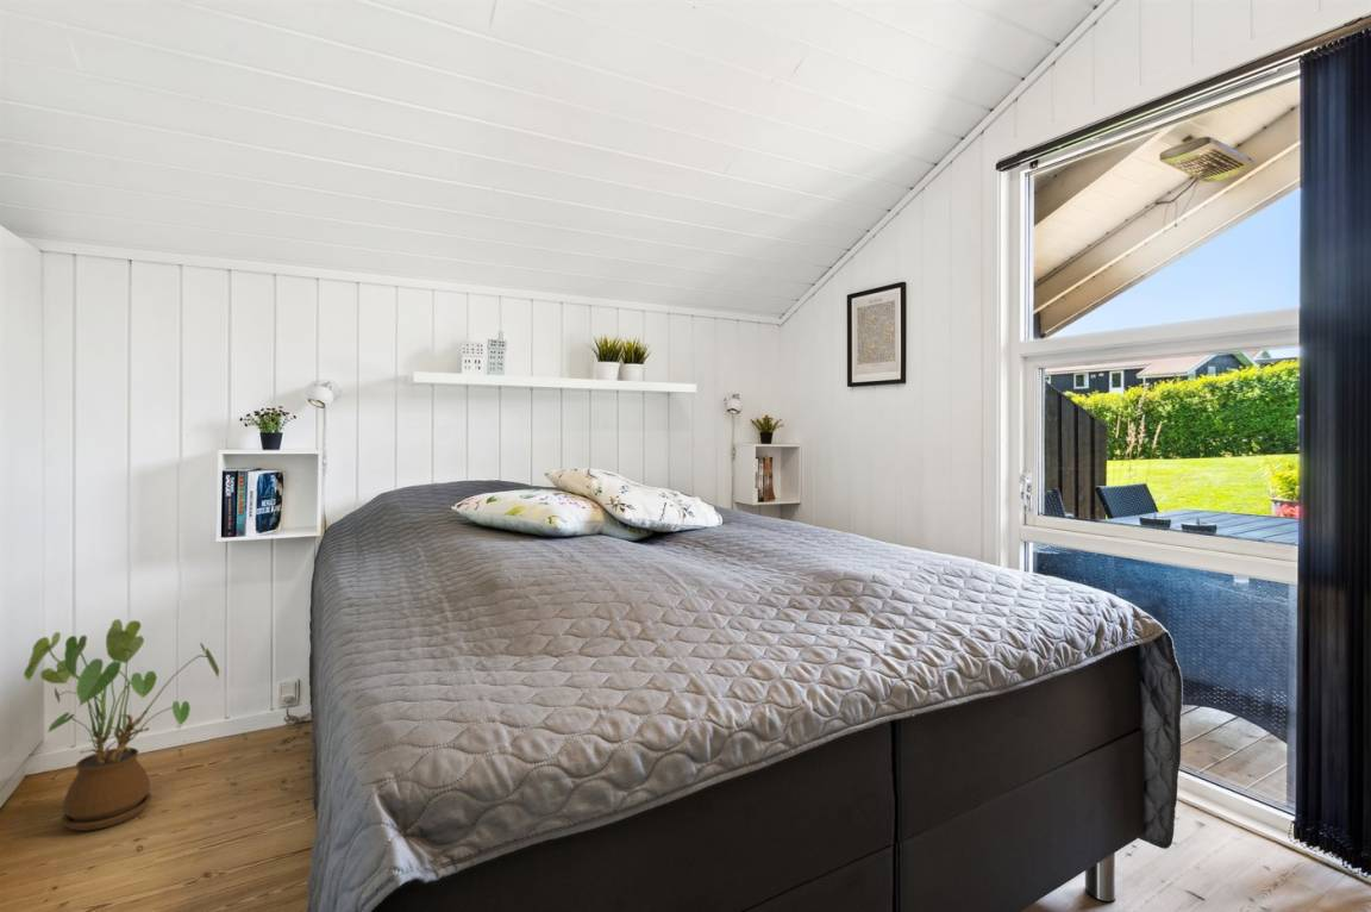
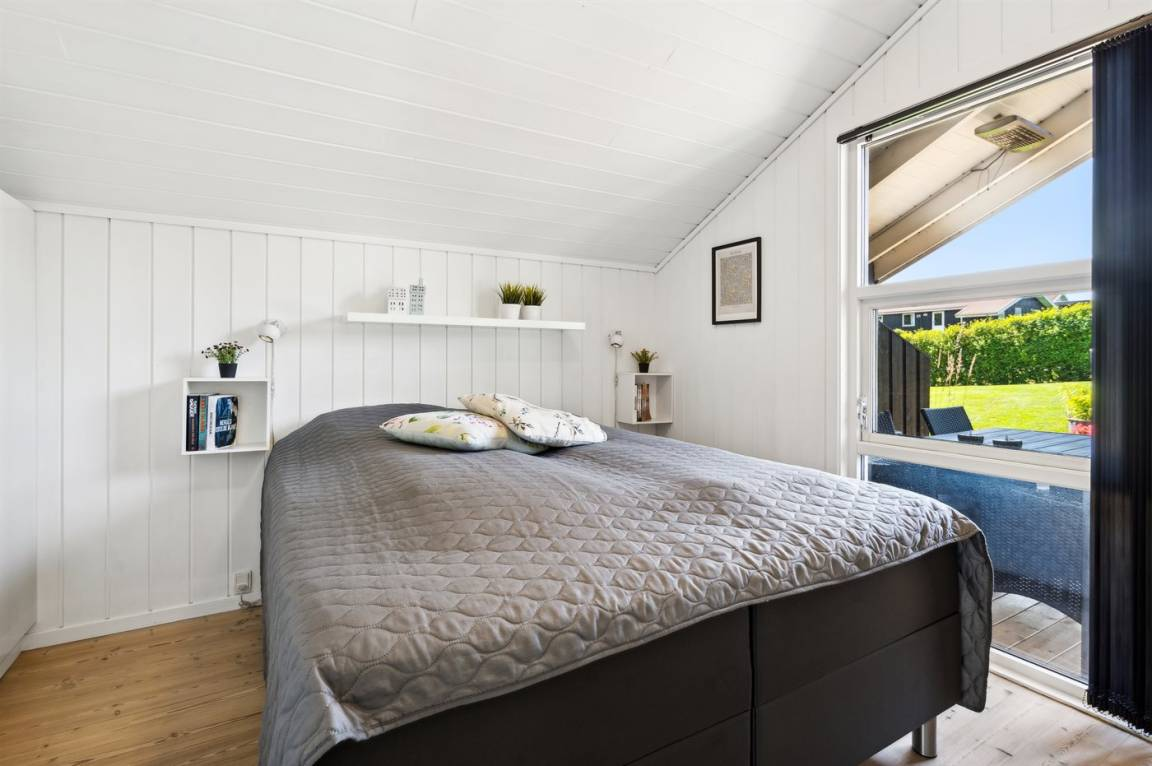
- house plant [23,618,220,832]
